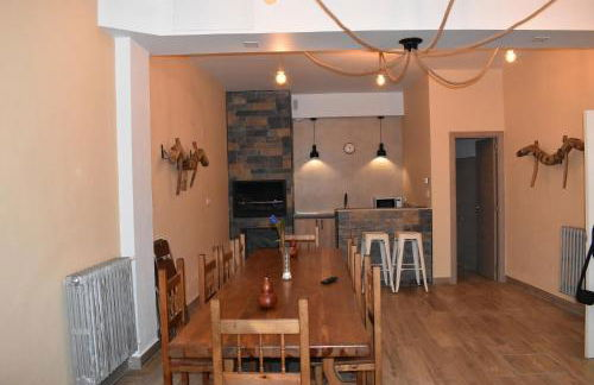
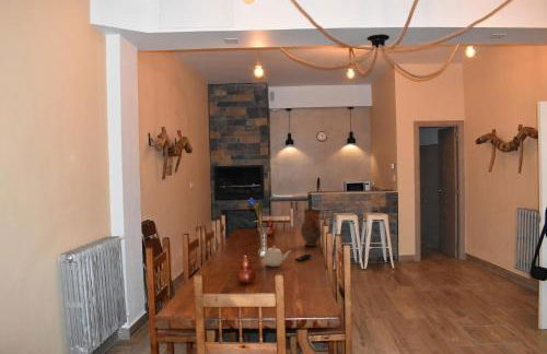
+ teapot [257,245,292,268]
+ pitcher [294,208,323,247]
